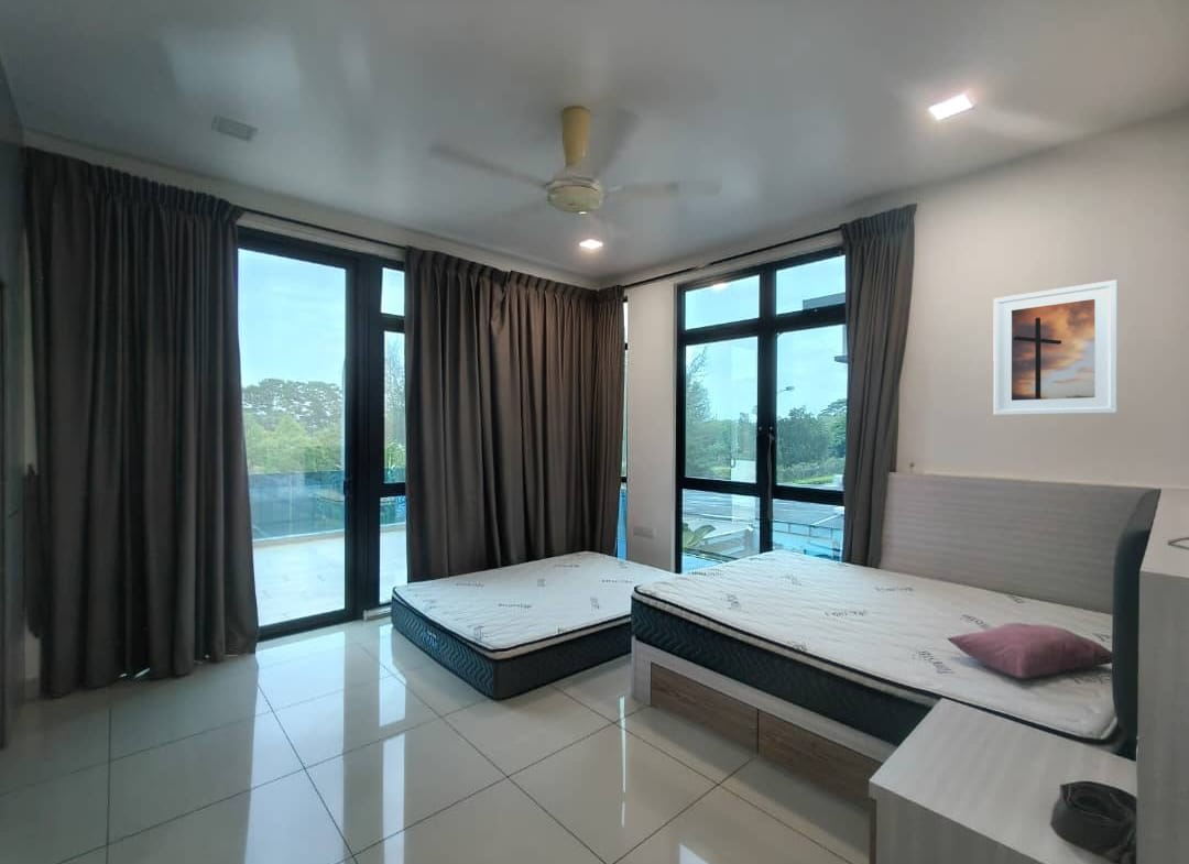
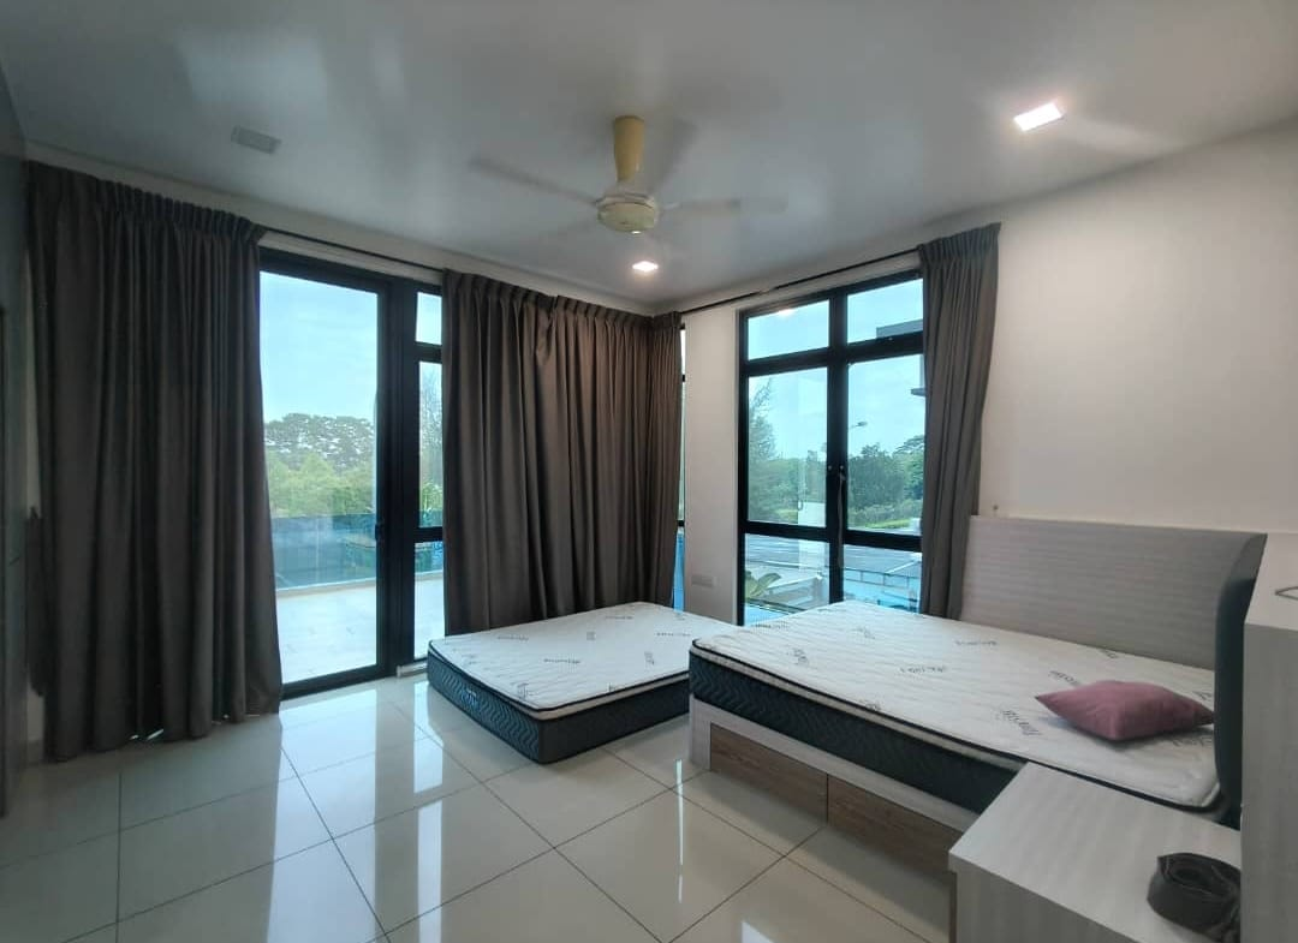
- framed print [992,278,1119,416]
